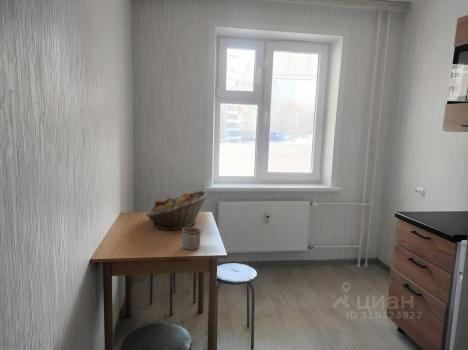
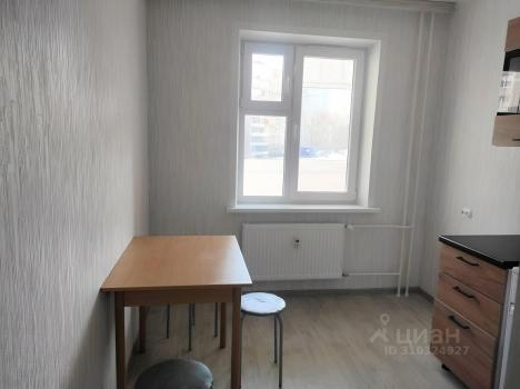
- mug [181,226,202,251]
- fruit basket [145,190,209,231]
